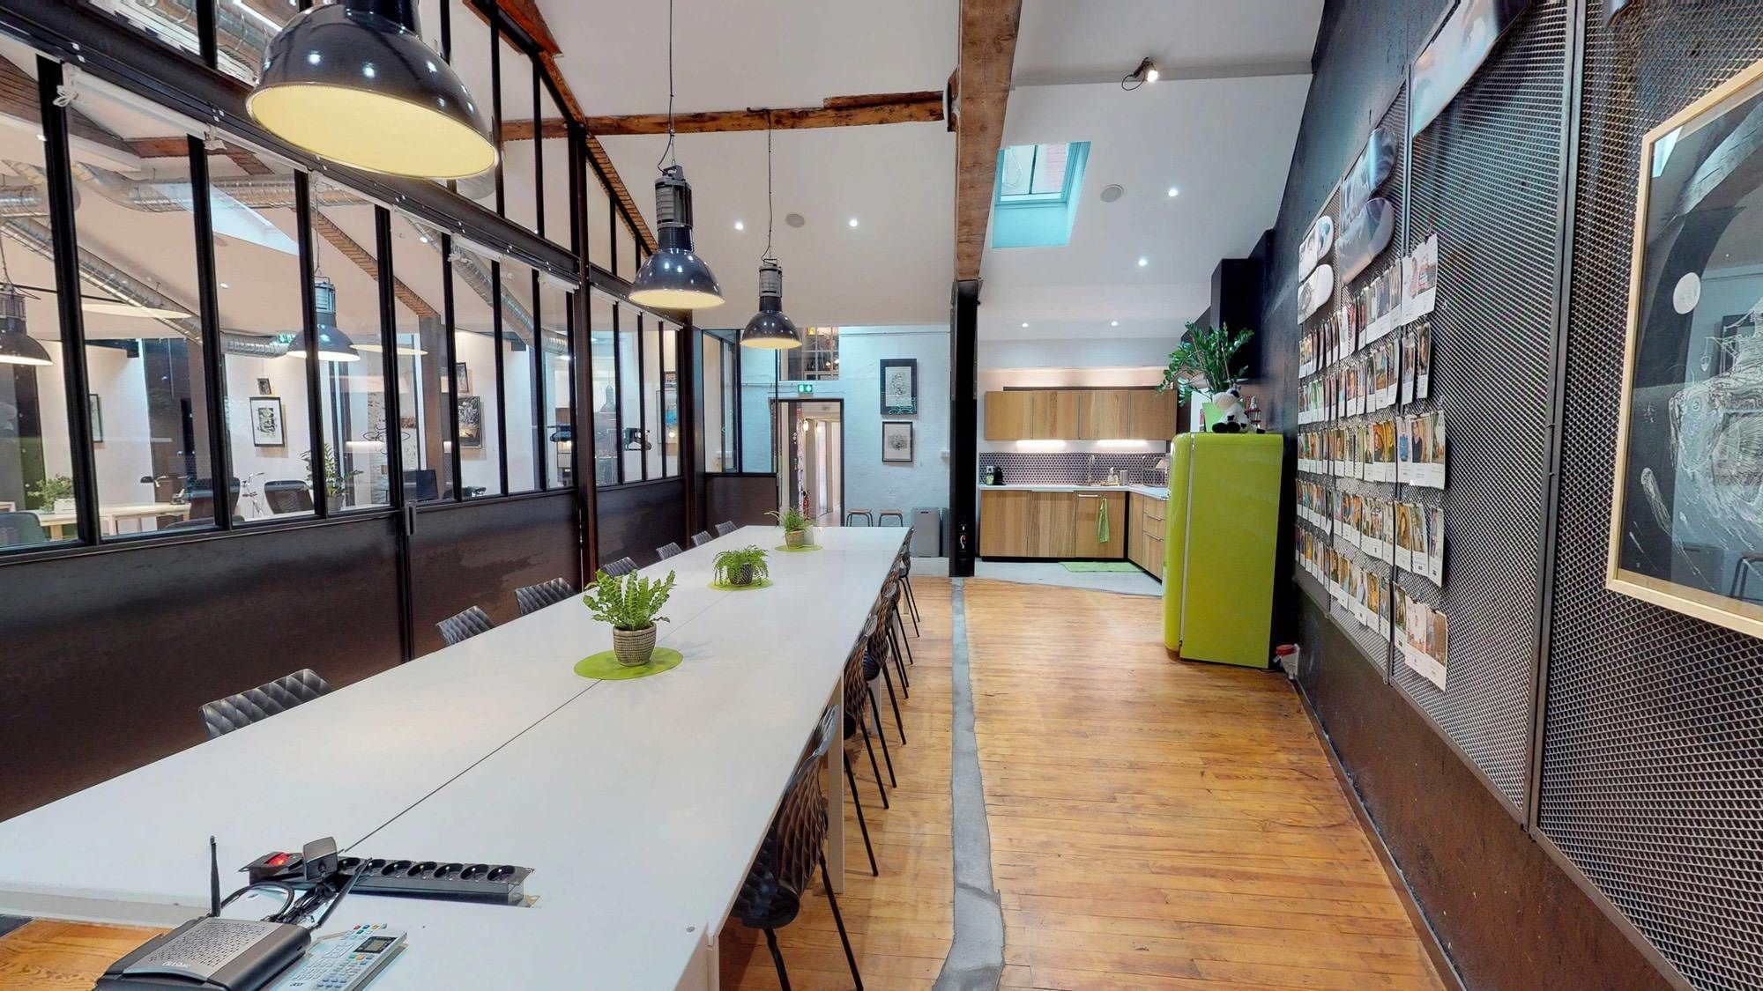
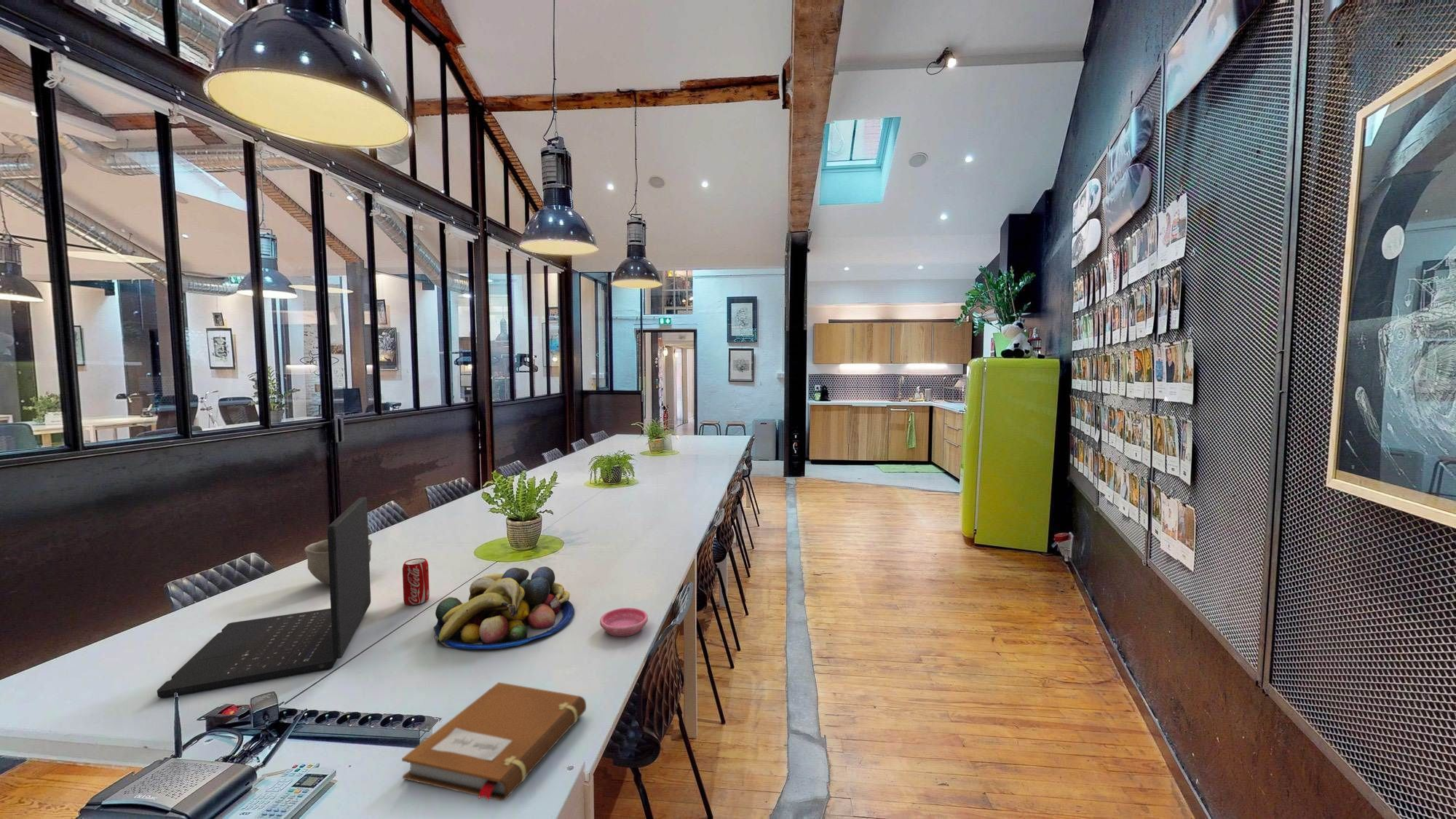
+ notebook [401,681,587,802]
+ laptop [157,496,371,699]
+ saucer [599,607,649,637]
+ bowl [304,538,373,585]
+ beverage can [402,558,430,606]
+ fruit bowl [432,566,575,650]
